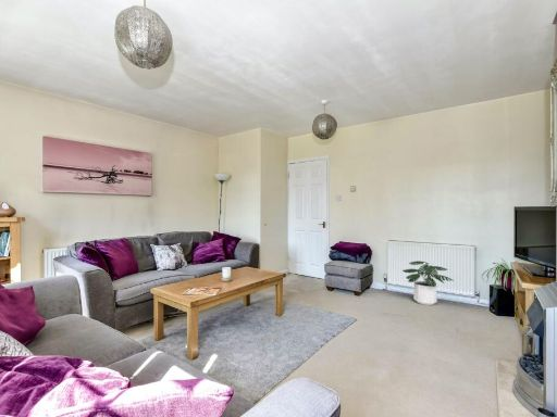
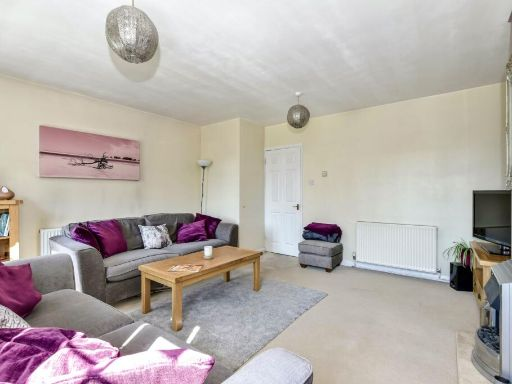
- potted plant [401,260,455,306]
